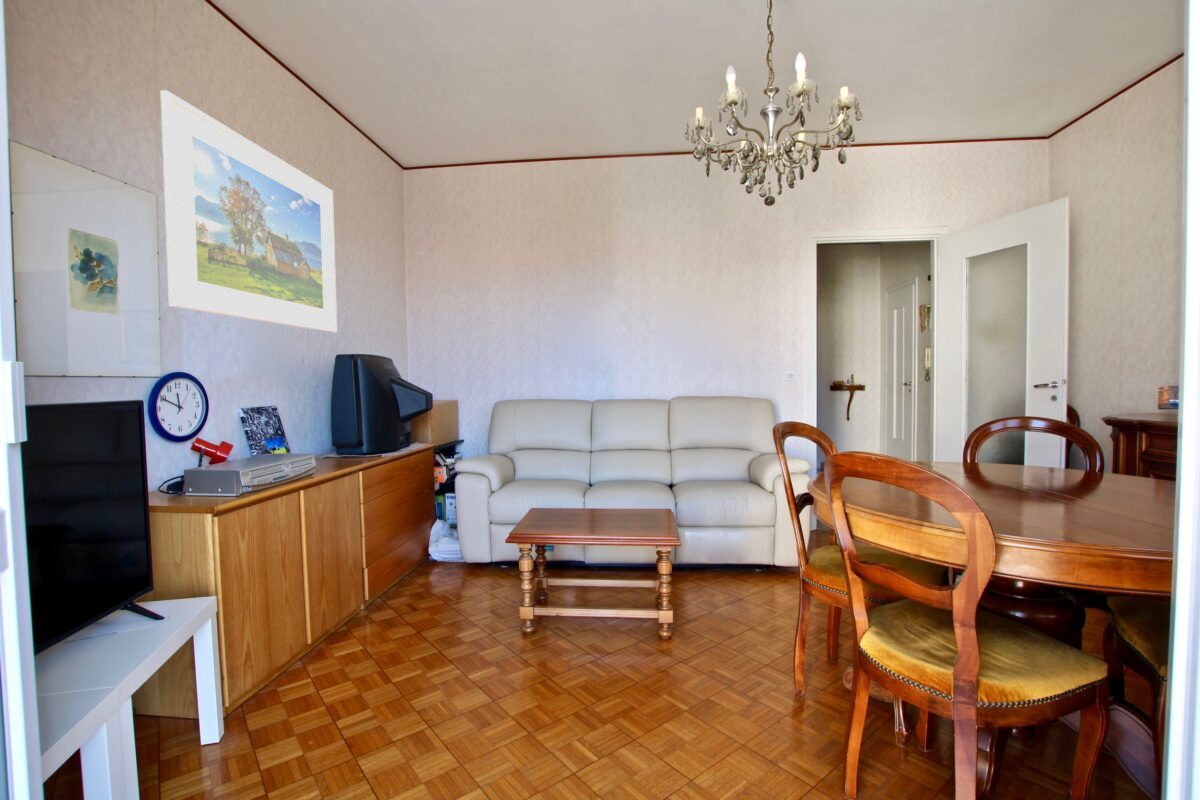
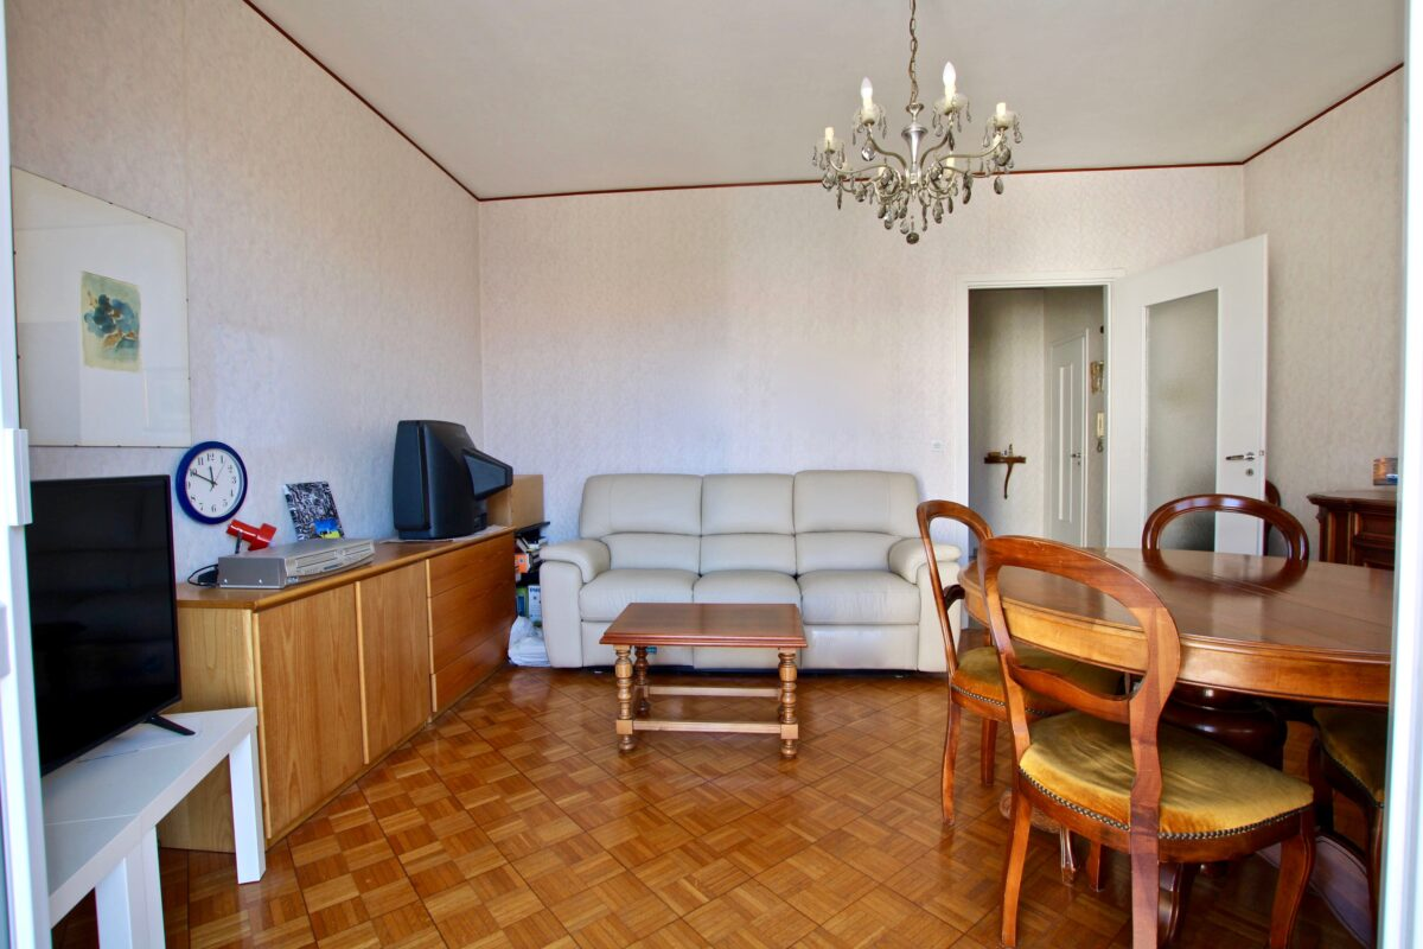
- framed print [160,89,338,333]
